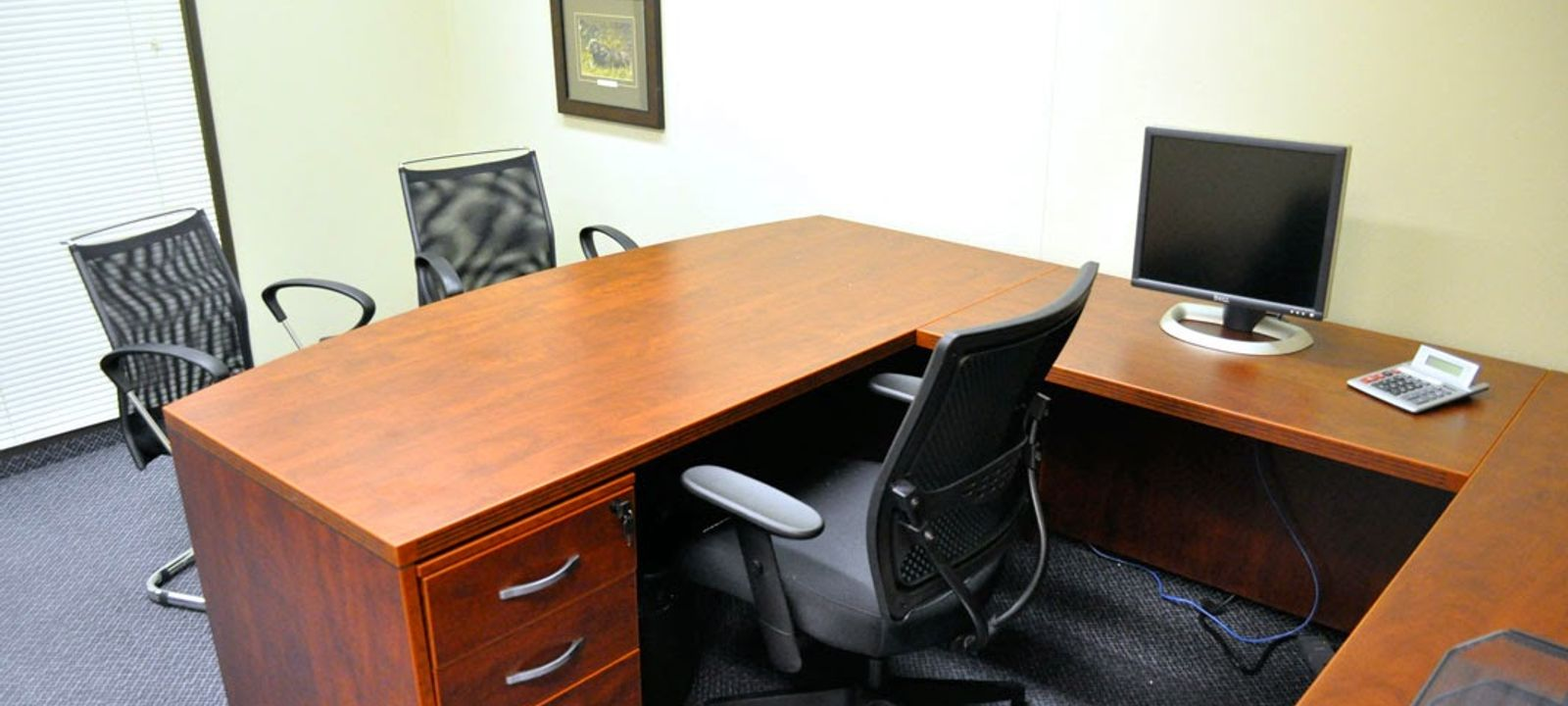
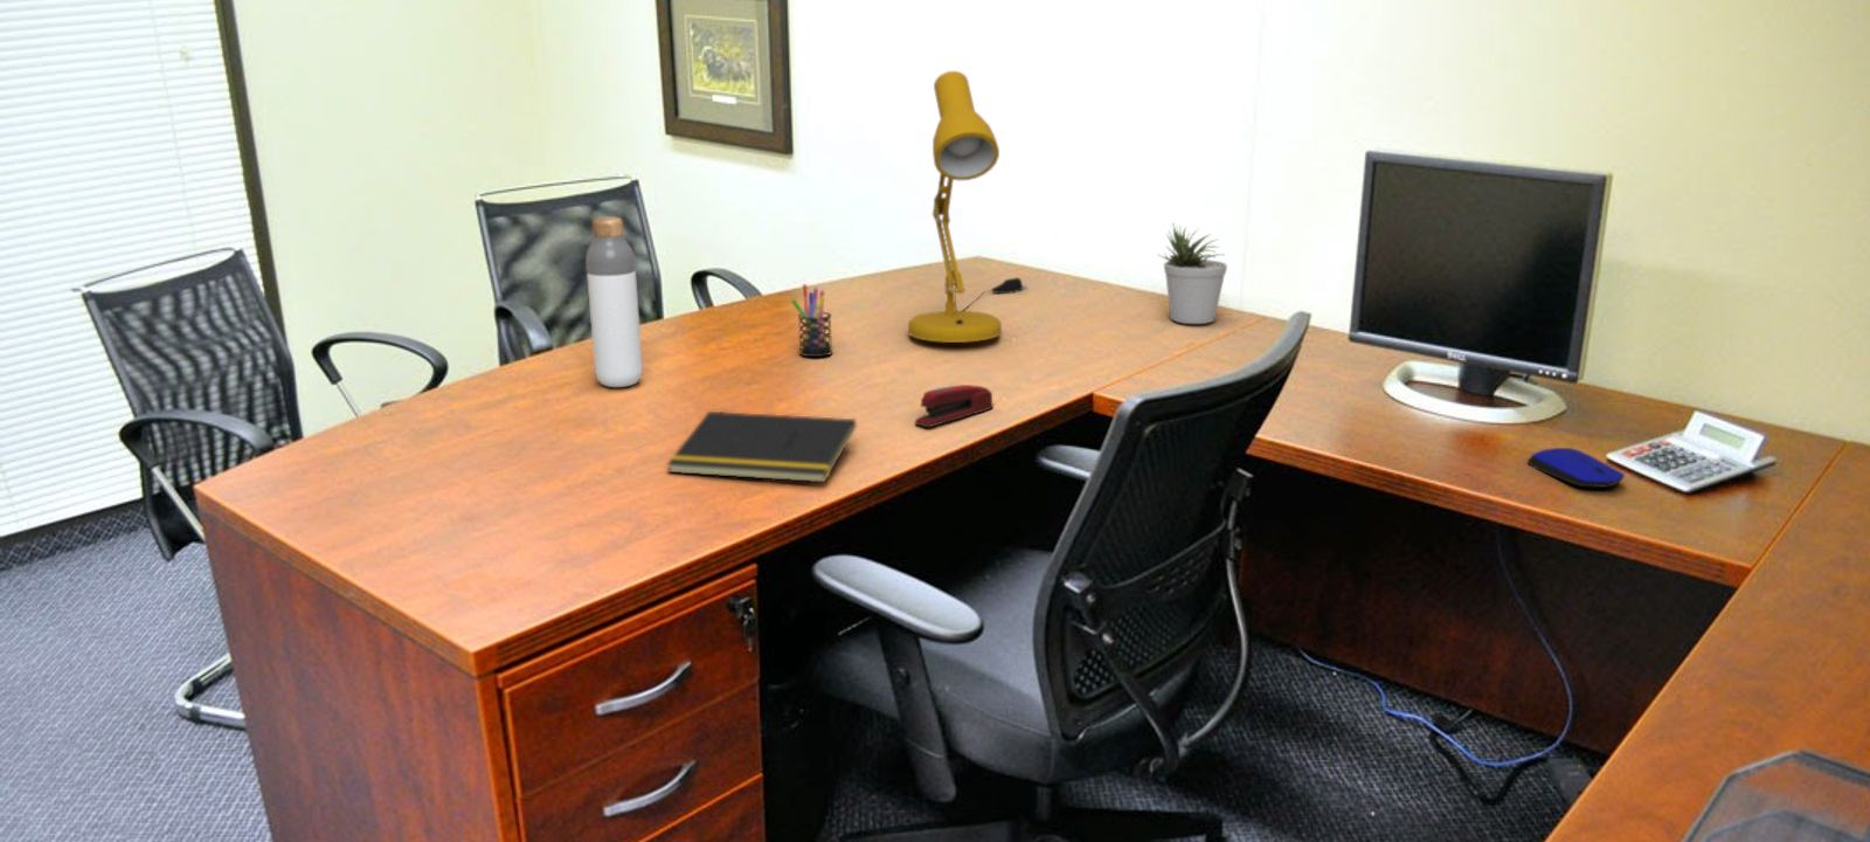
+ potted plant [1157,221,1228,326]
+ pen holder [790,283,834,358]
+ computer mouse [1527,447,1626,489]
+ stapler [914,384,995,428]
+ notepad [667,410,856,483]
+ desk lamp [906,70,1029,343]
+ bottle [584,215,644,389]
